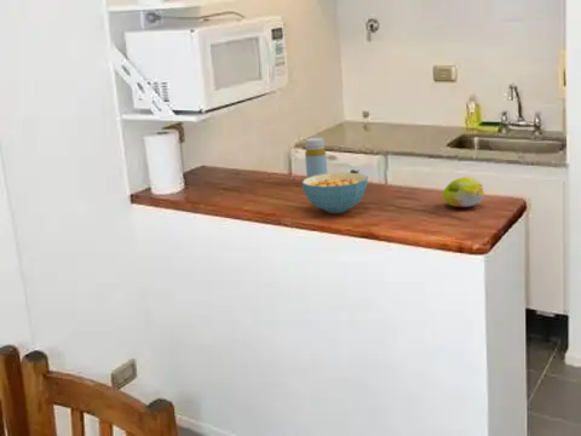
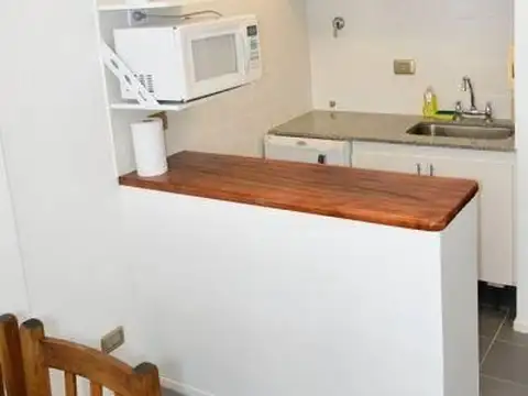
- cereal bowl [301,172,369,214]
- bottle [304,137,328,178]
- fruit [442,176,485,208]
